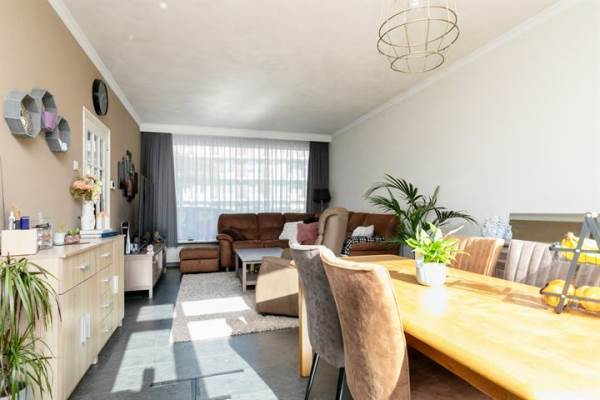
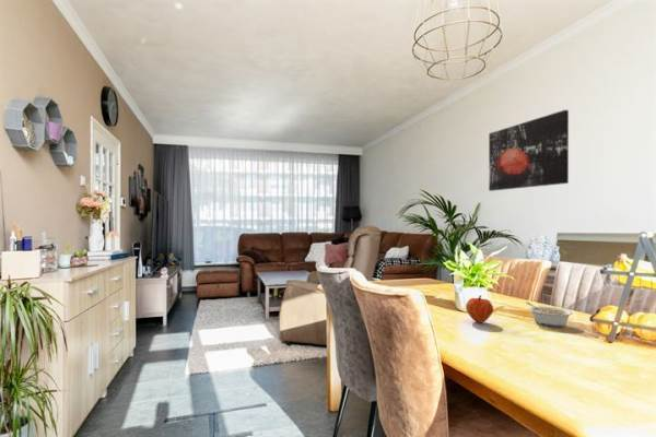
+ fruit [465,294,494,324]
+ wall art [488,109,570,192]
+ legume [525,302,574,328]
